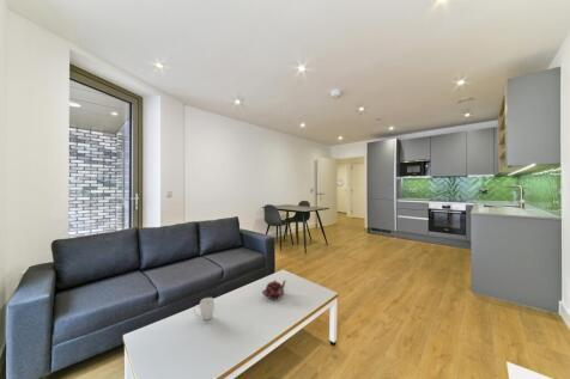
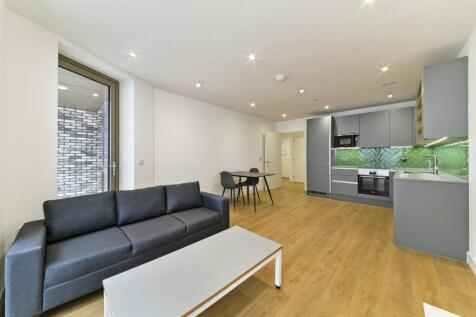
- teapot [261,279,287,300]
- mug [193,297,216,322]
